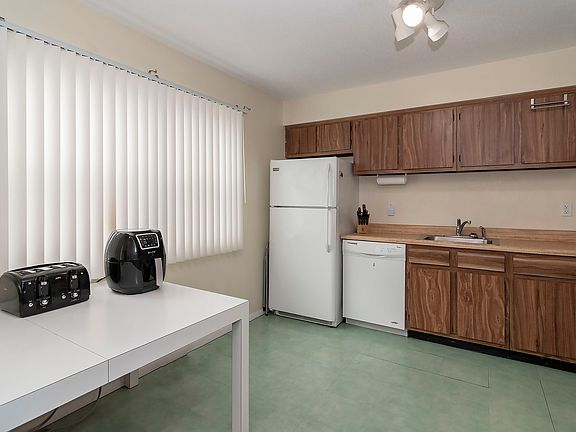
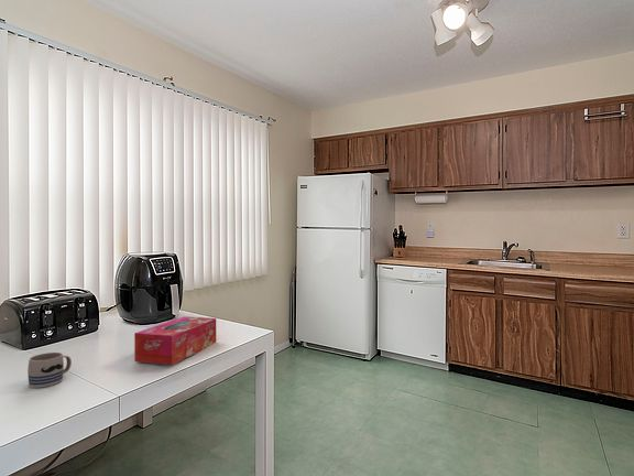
+ mug [26,351,73,388]
+ tissue box [133,315,217,366]
